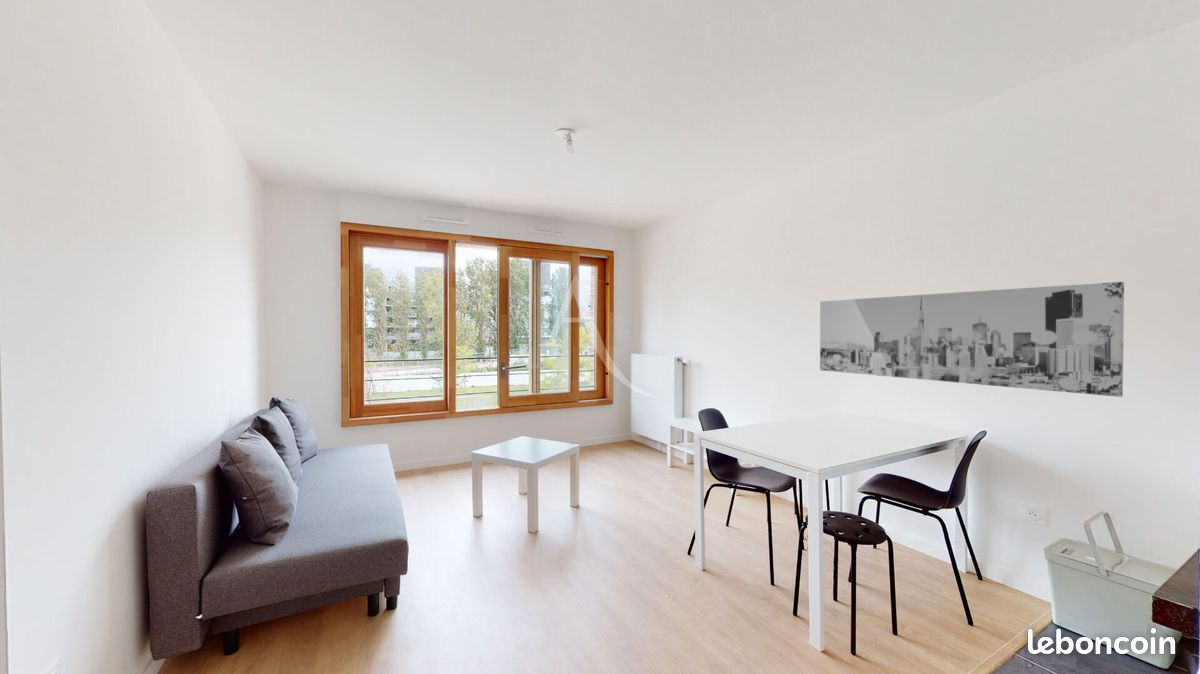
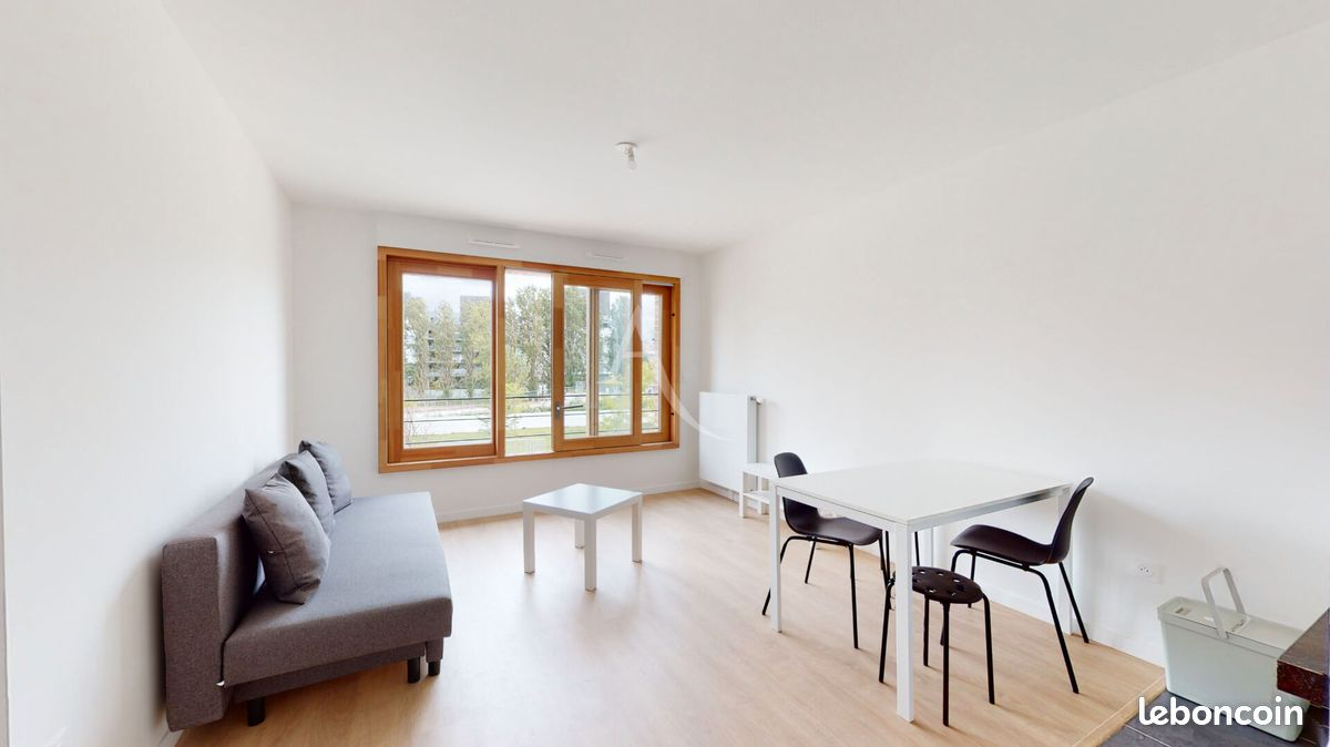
- wall art [819,281,1125,398]
